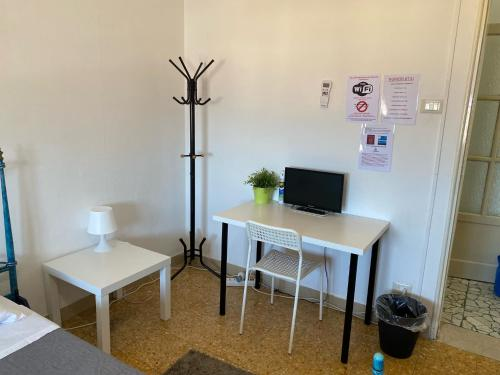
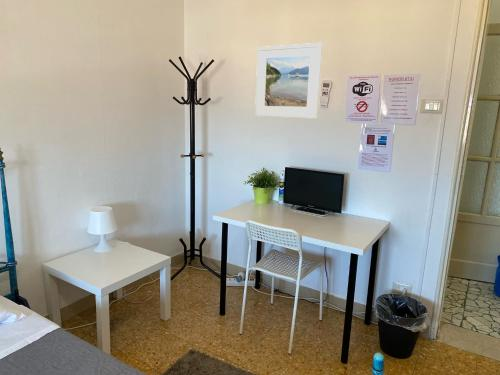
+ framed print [254,42,323,120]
